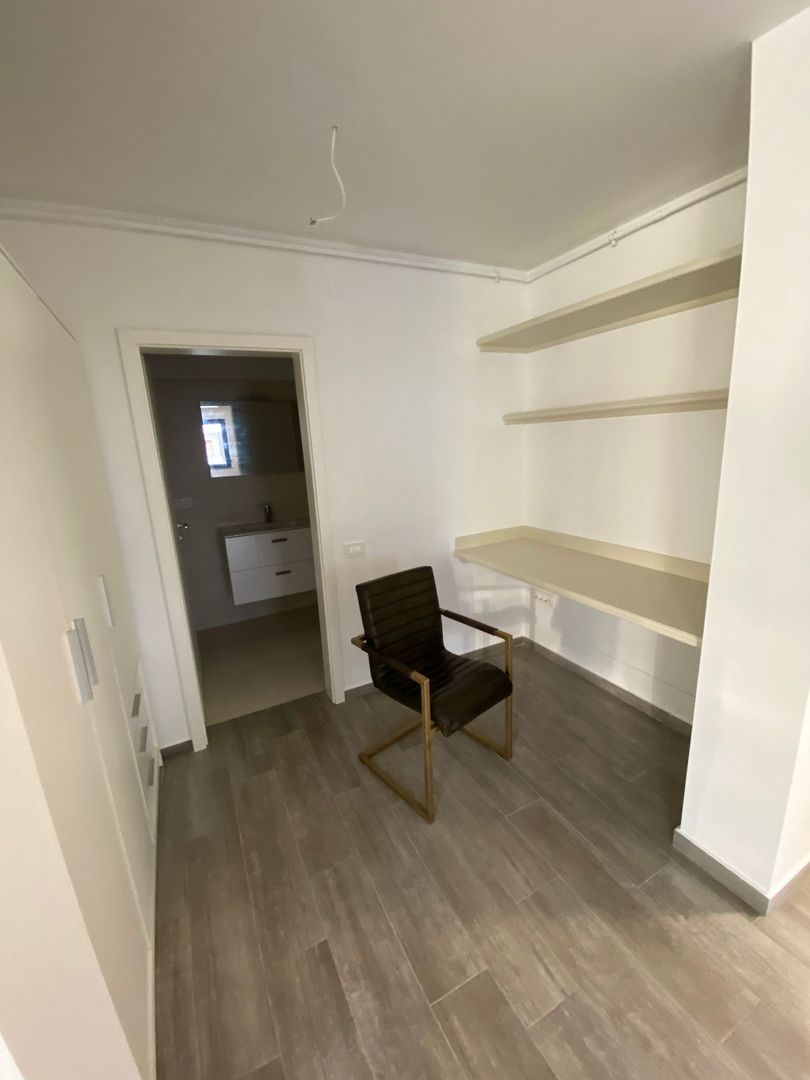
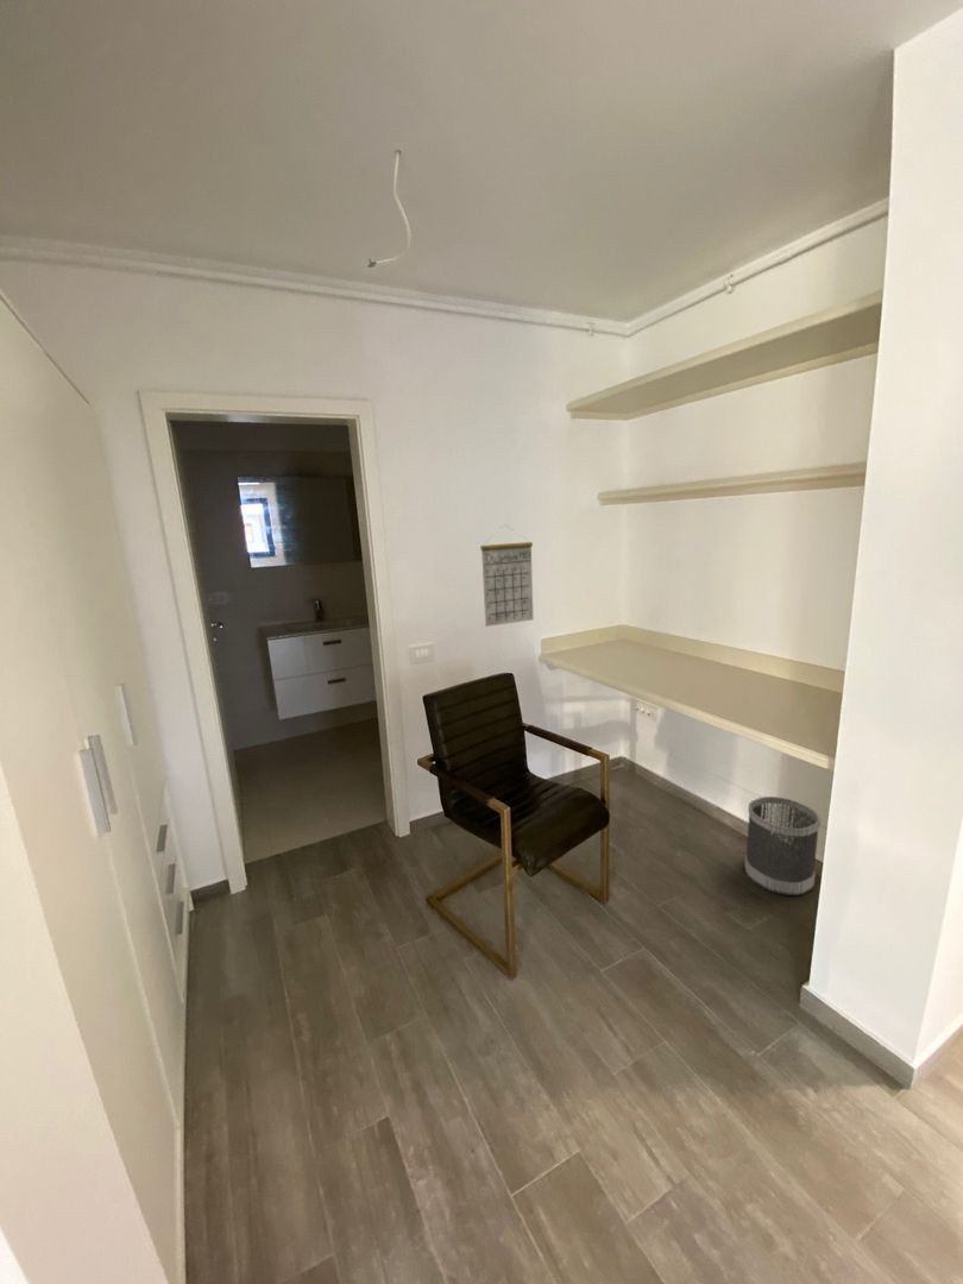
+ wastebasket [743,795,822,896]
+ calendar [479,523,535,628]
